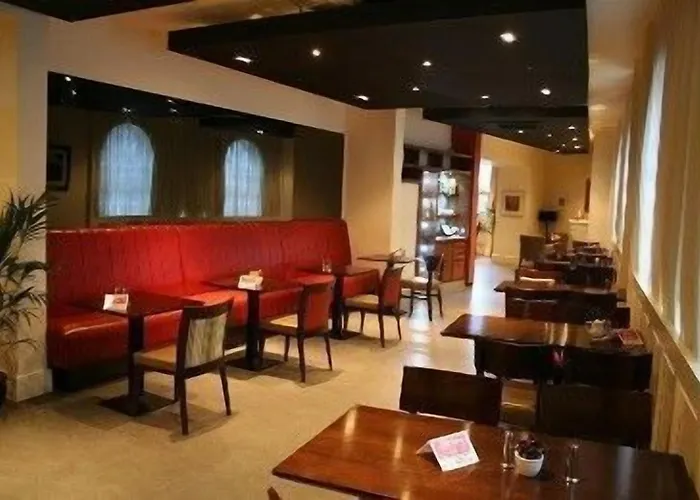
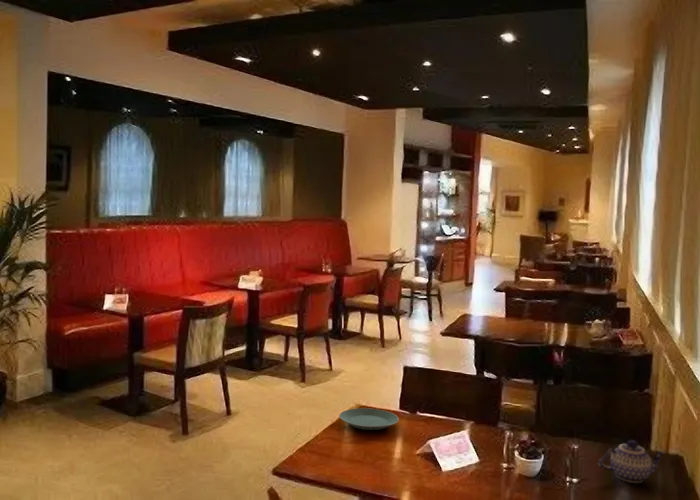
+ teapot [597,439,666,484]
+ plate [338,407,400,431]
